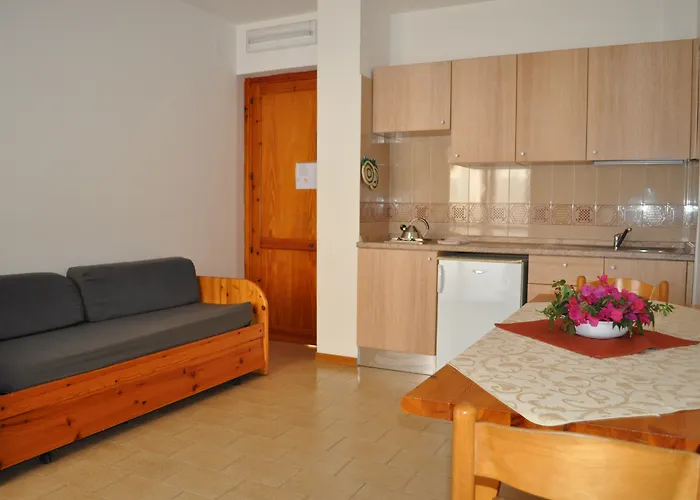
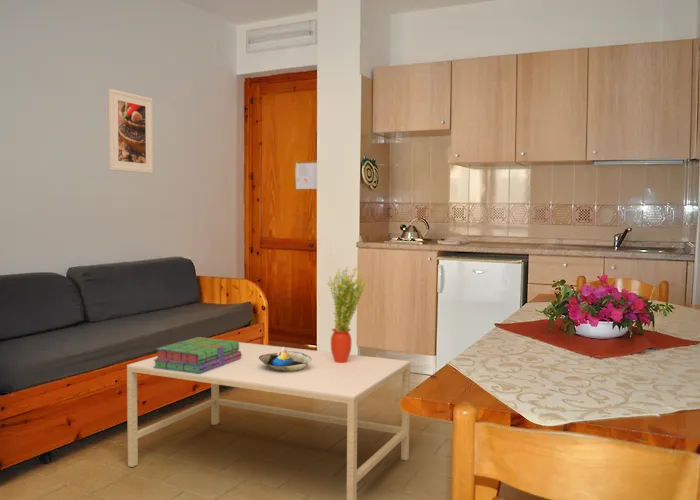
+ coffee table [126,341,411,500]
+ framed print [107,88,154,174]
+ stack of books [153,336,242,374]
+ potted plant [327,266,368,363]
+ decorative bowl [258,346,311,371]
